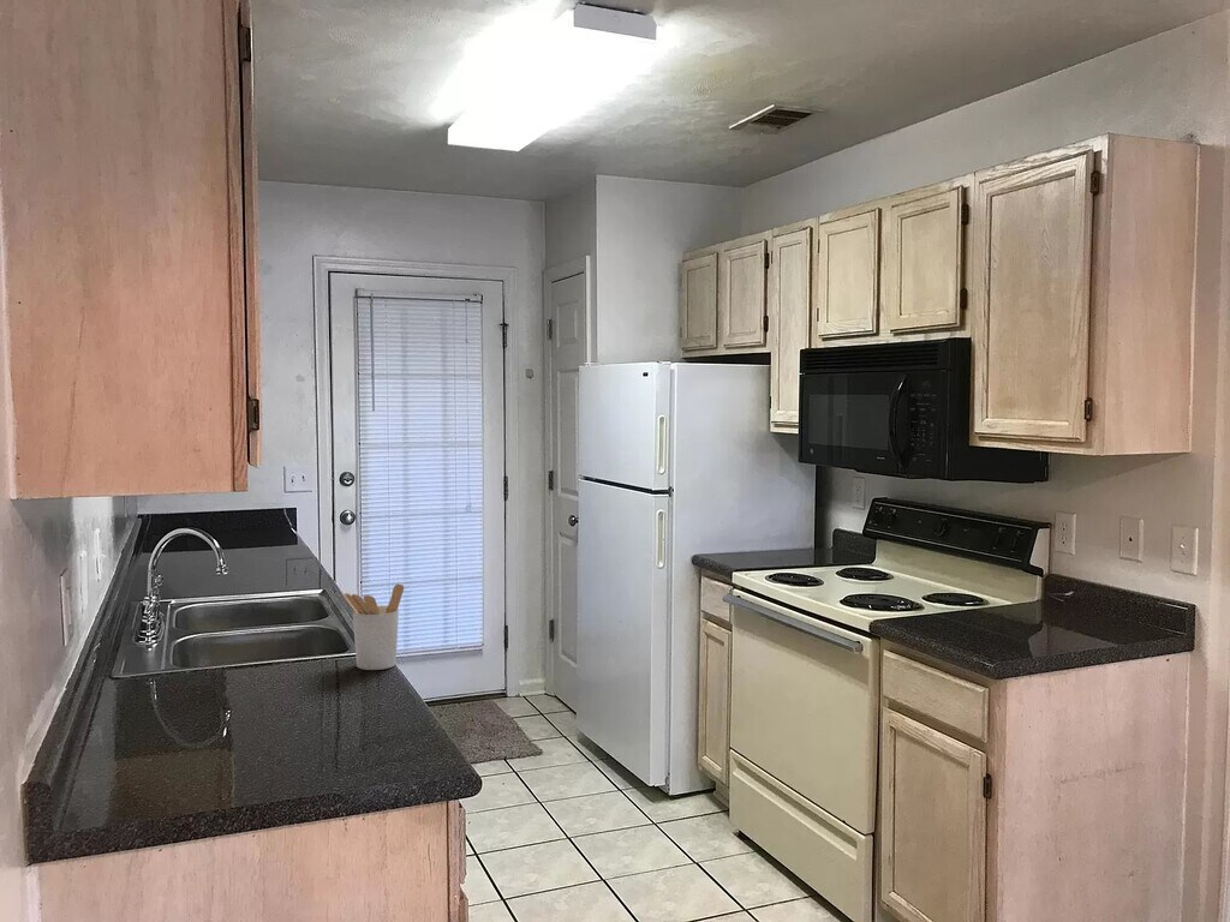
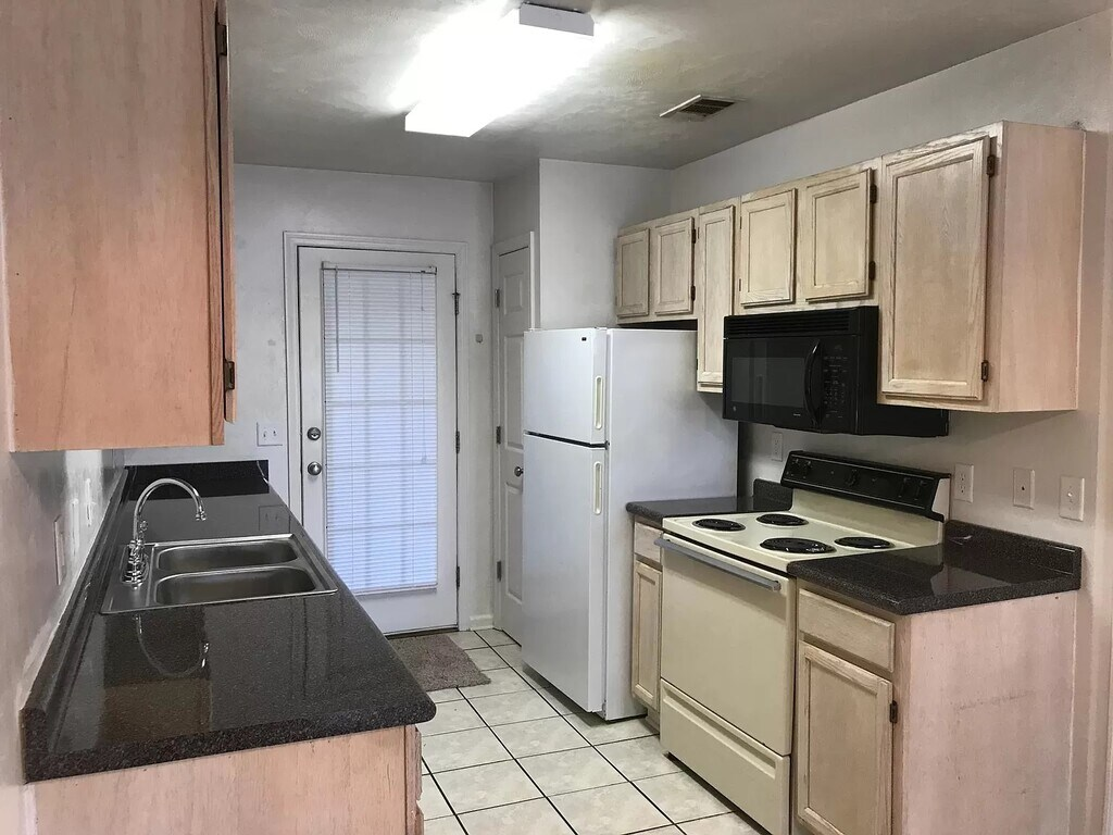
- utensil holder [341,582,405,671]
